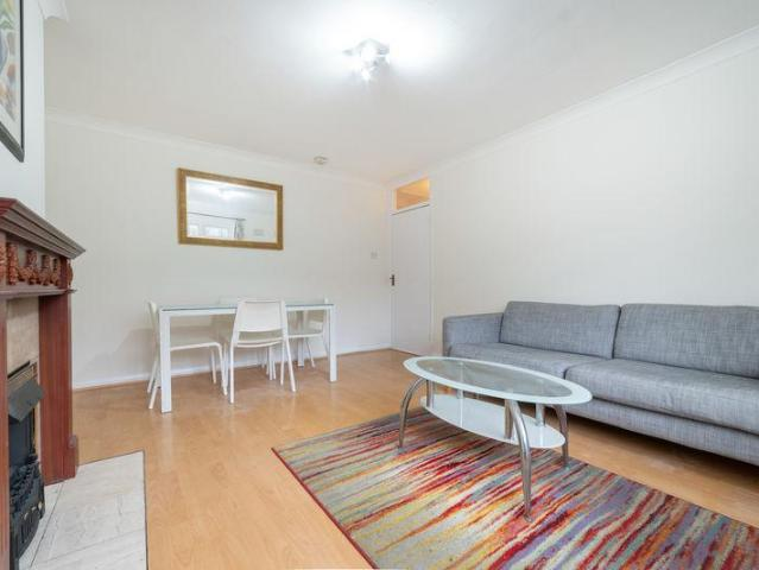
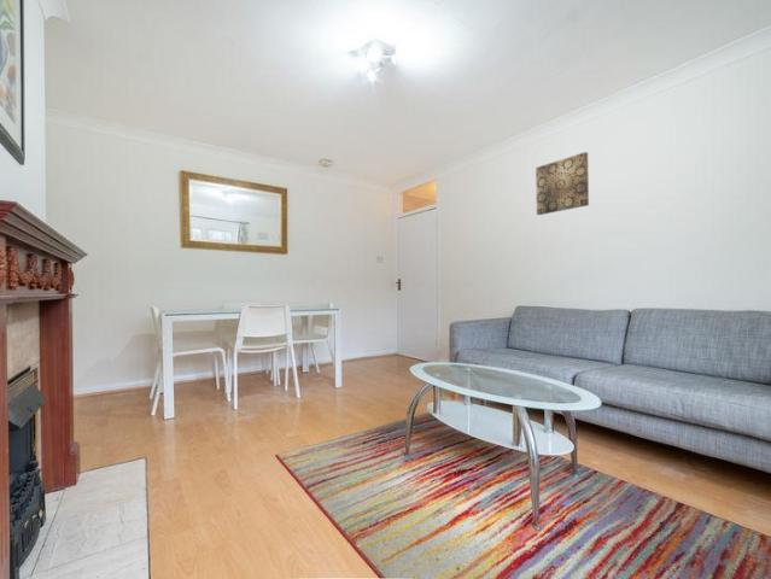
+ wall art [535,151,590,216]
